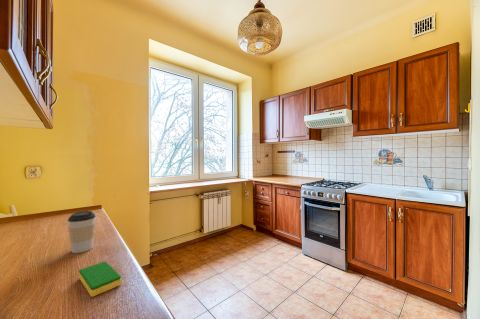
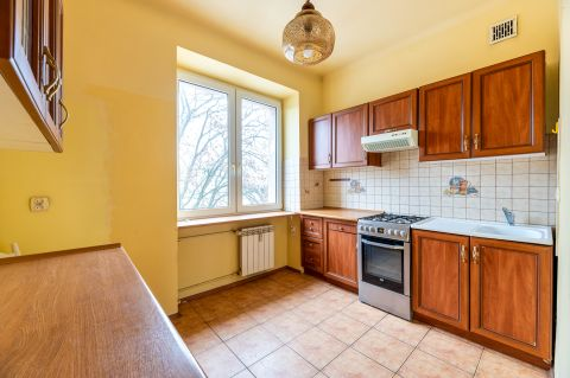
- coffee cup [67,210,97,254]
- dish sponge [78,260,122,298]
